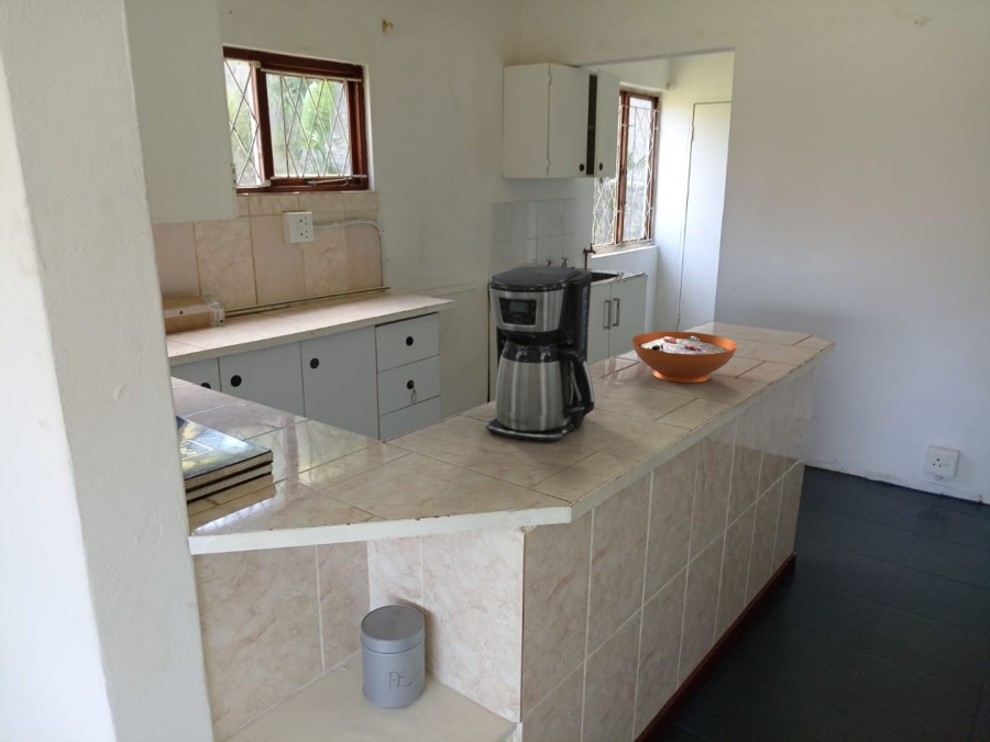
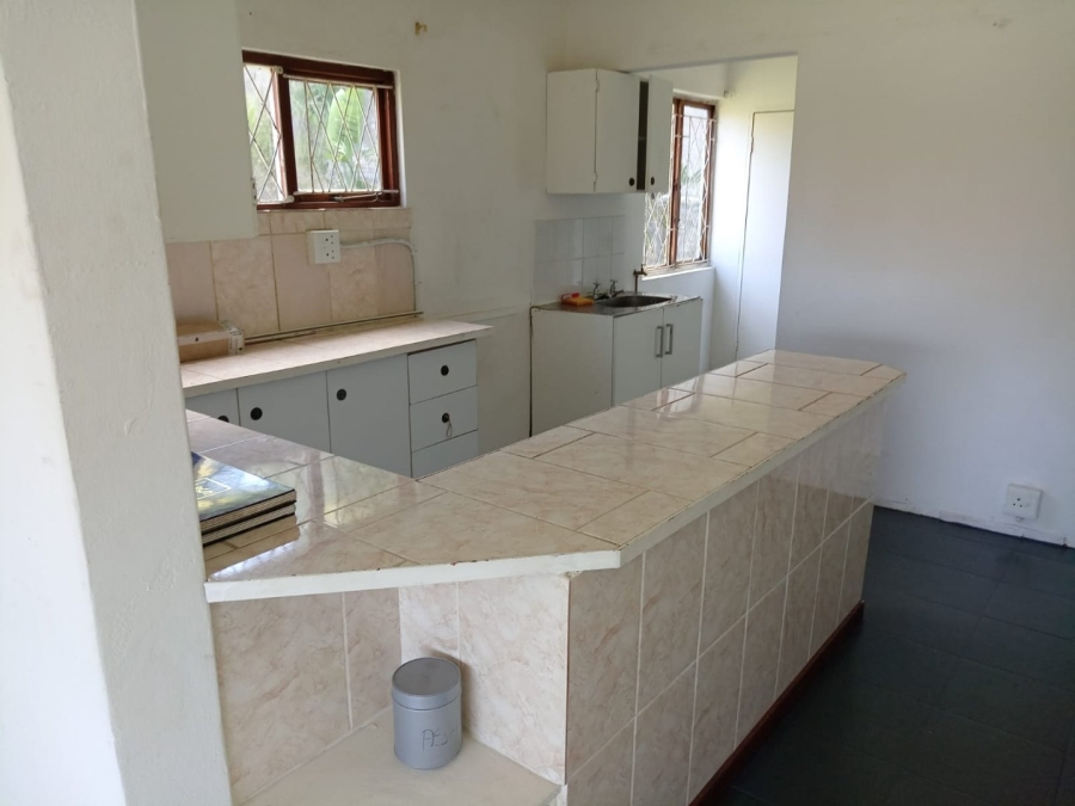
- coffee maker [484,265,595,442]
- decorative bowl [631,331,738,384]
